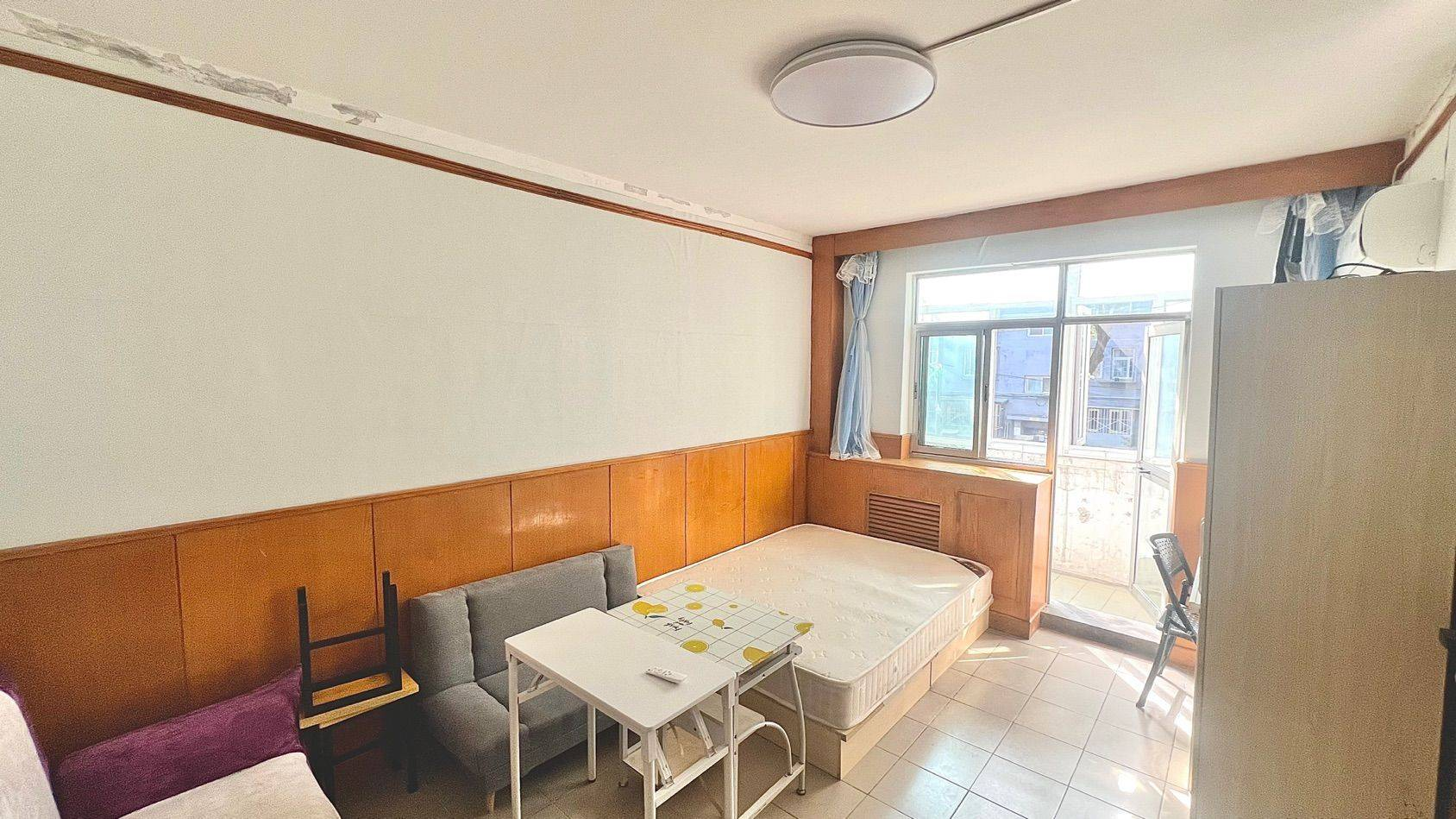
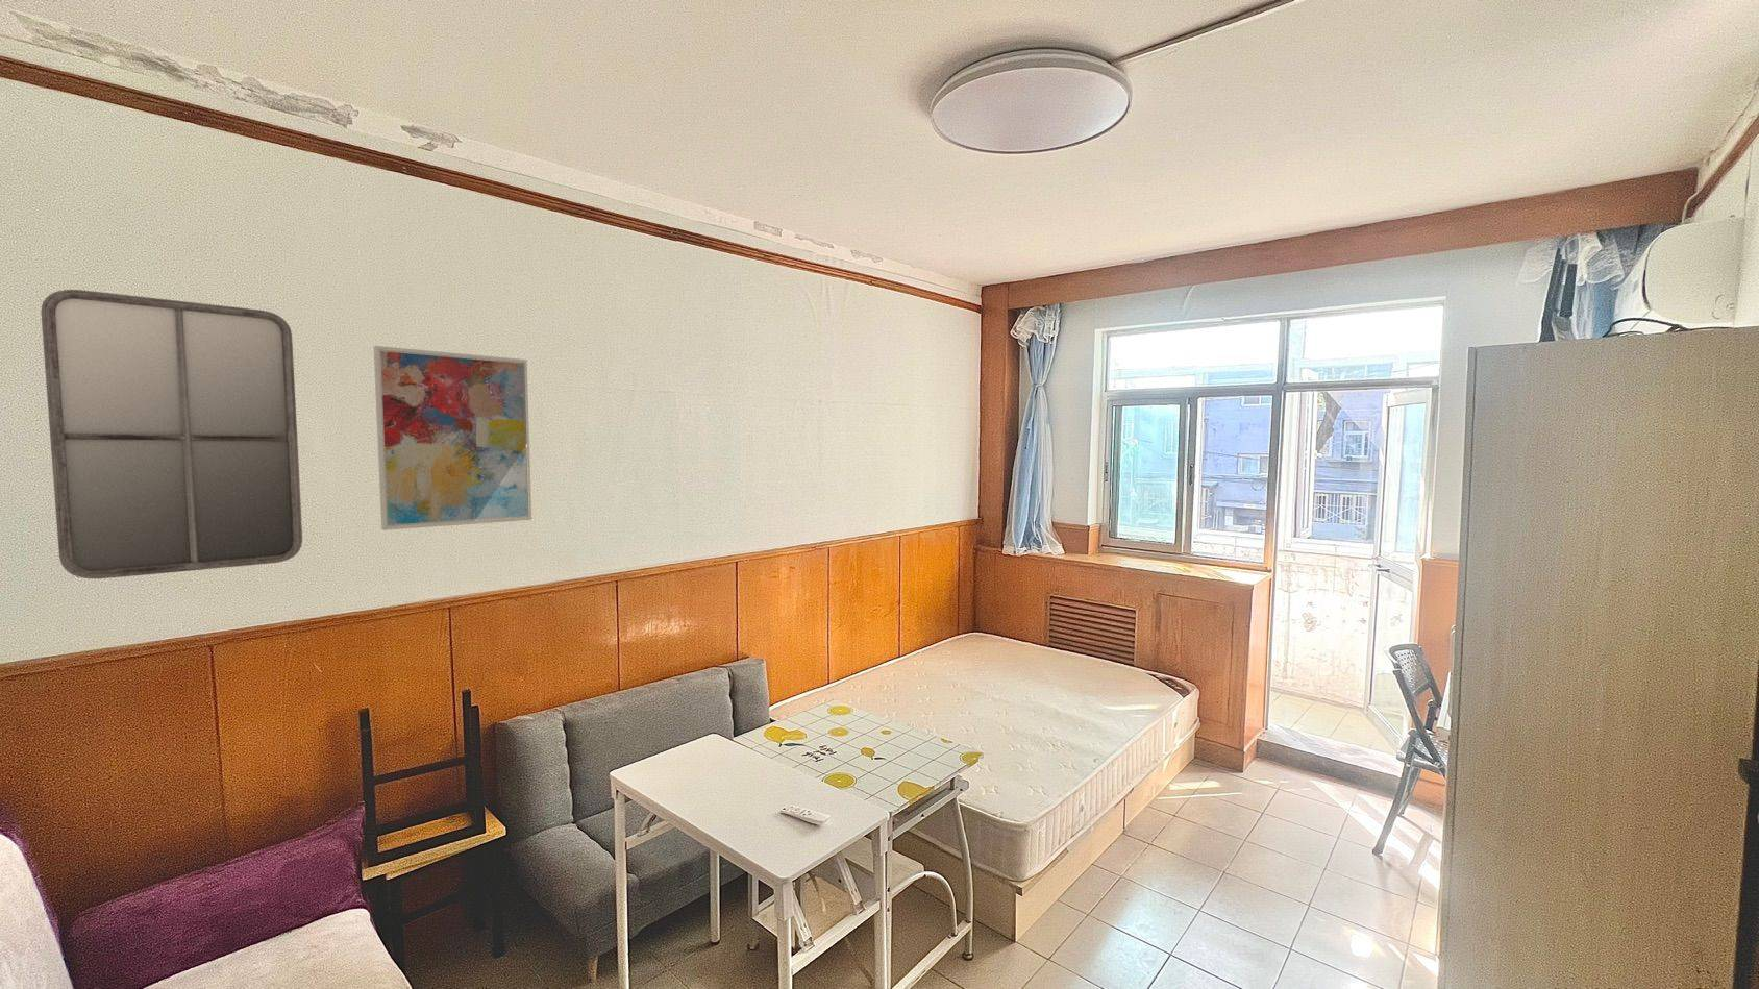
+ home mirror [40,289,303,581]
+ wall art [373,345,533,531]
